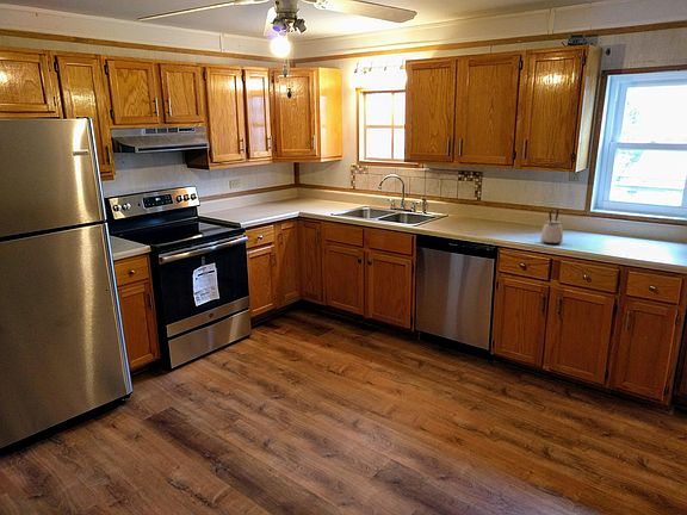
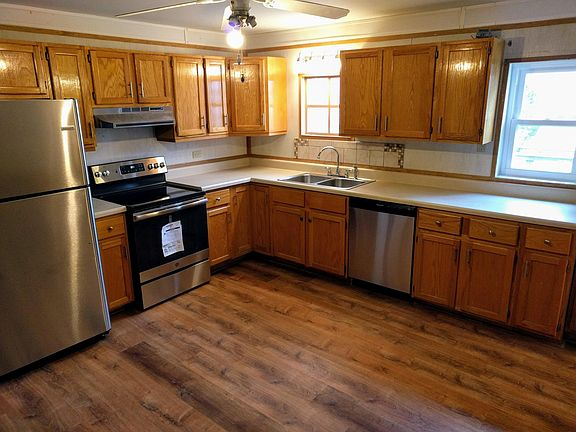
- kettle [539,207,564,246]
